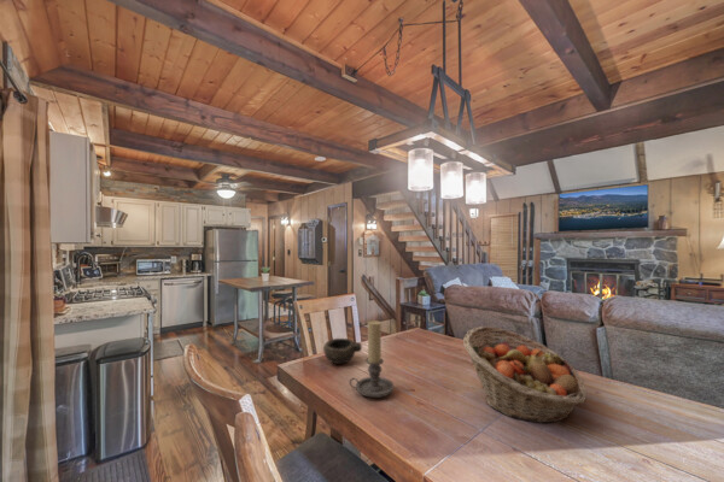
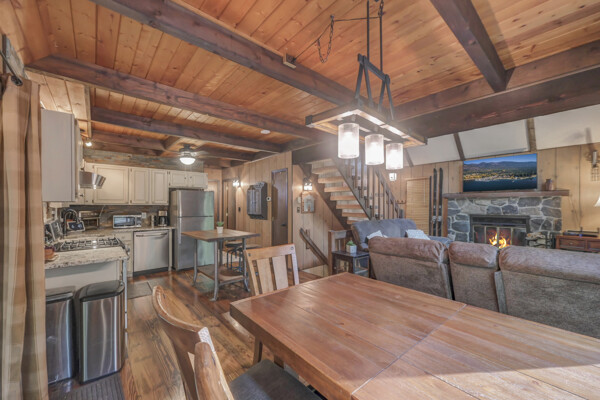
- bowl [322,337,363,365]
- candle holder [349,319,395,399]
- fruit basket [462,325,588,424]
